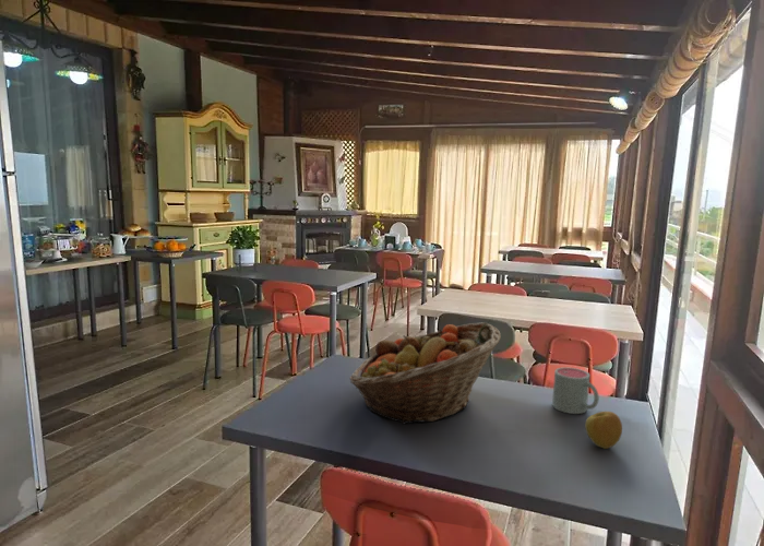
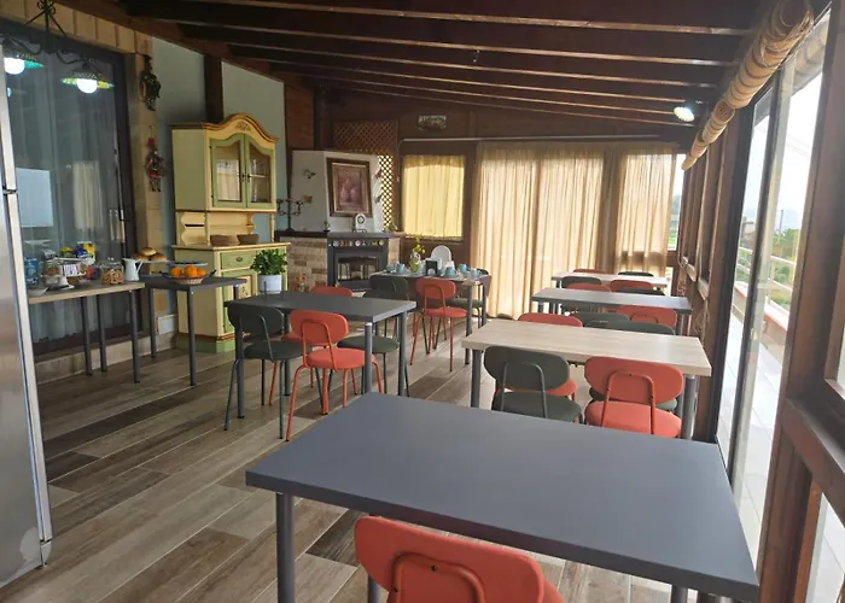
- fruit basket [349,322,502,425]
- apple [584,411,623,450]
- mug [551,366,600,415]
